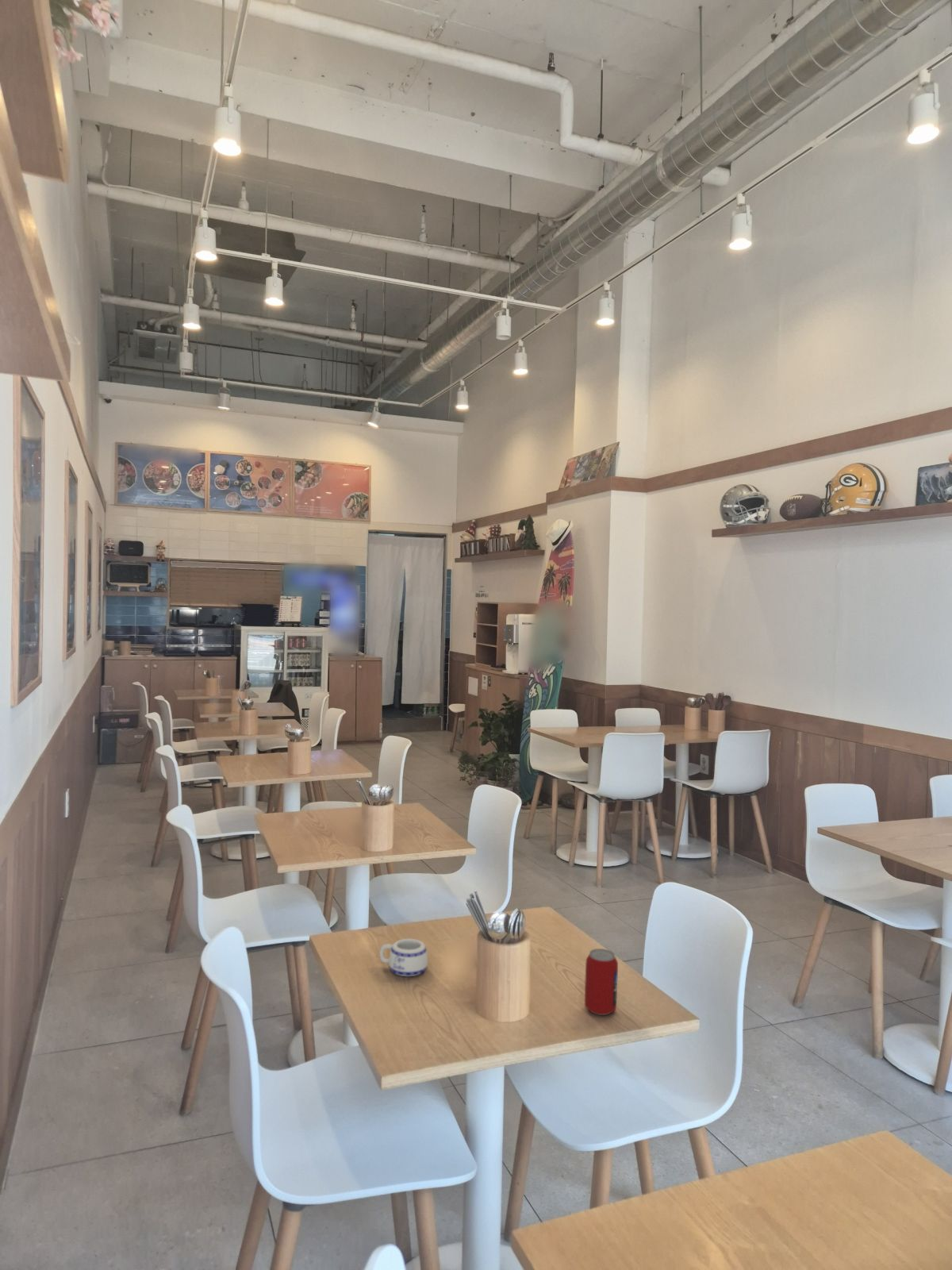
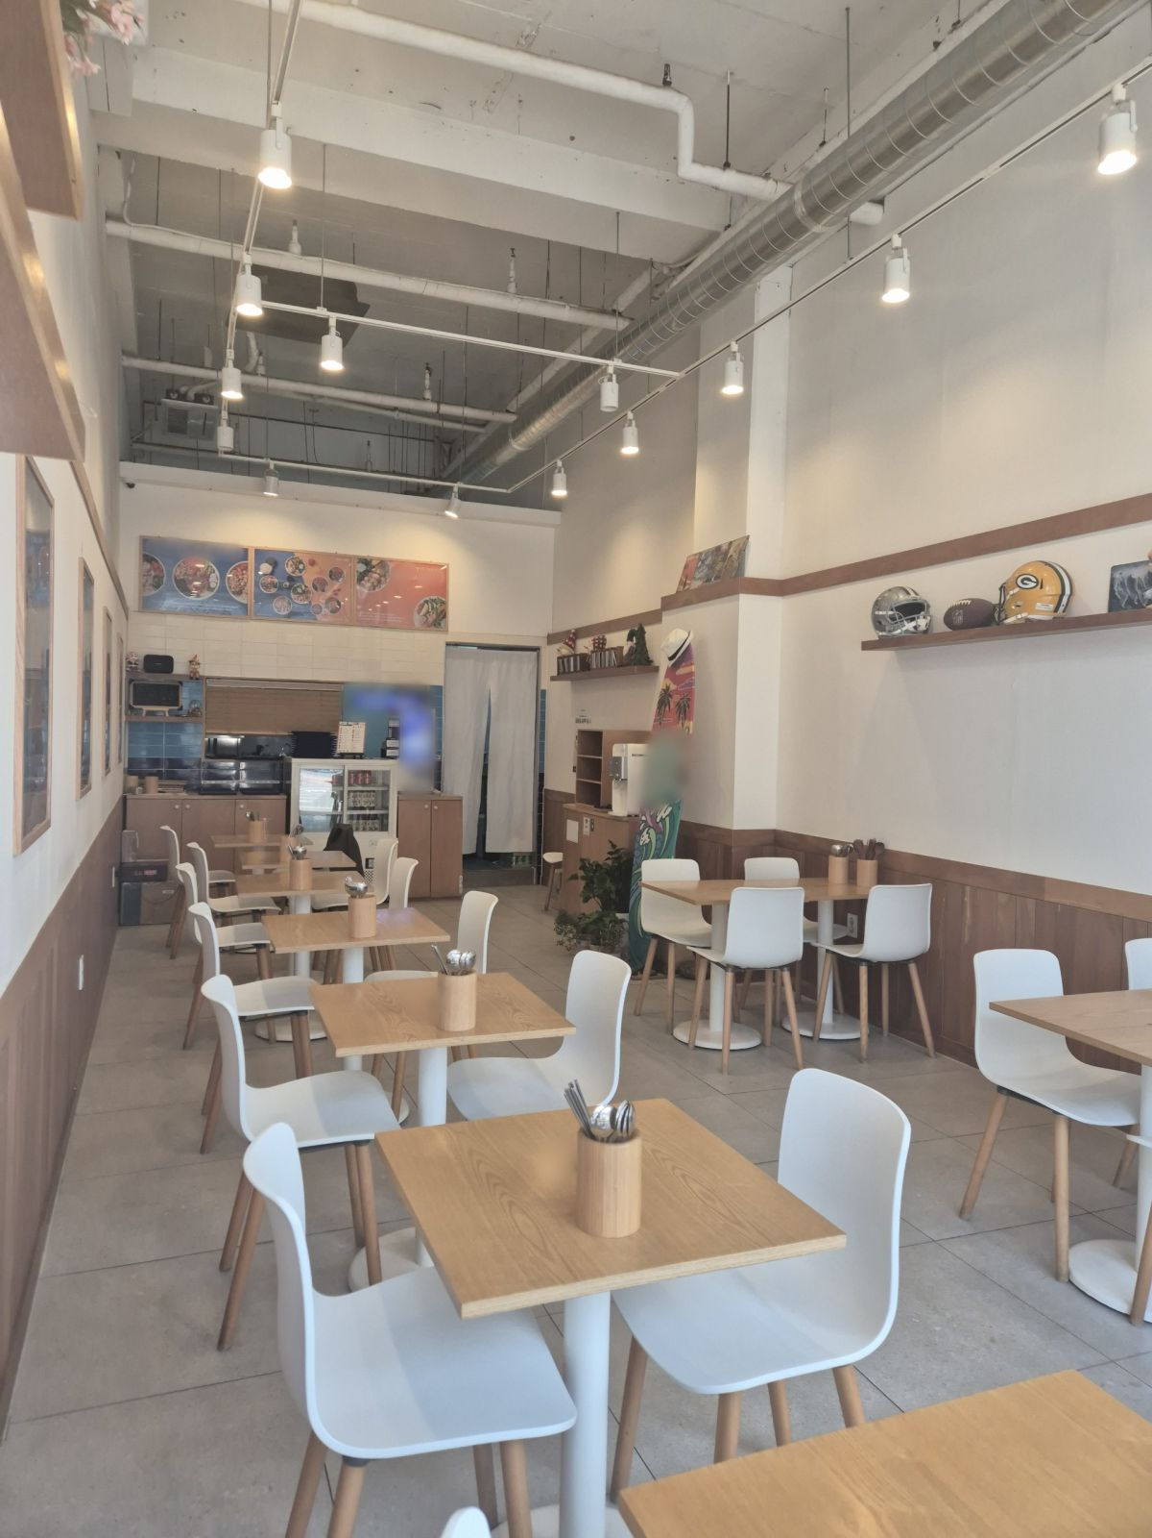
- mug [378,938,428,977]
- beverage can [584,948,619,1016]
